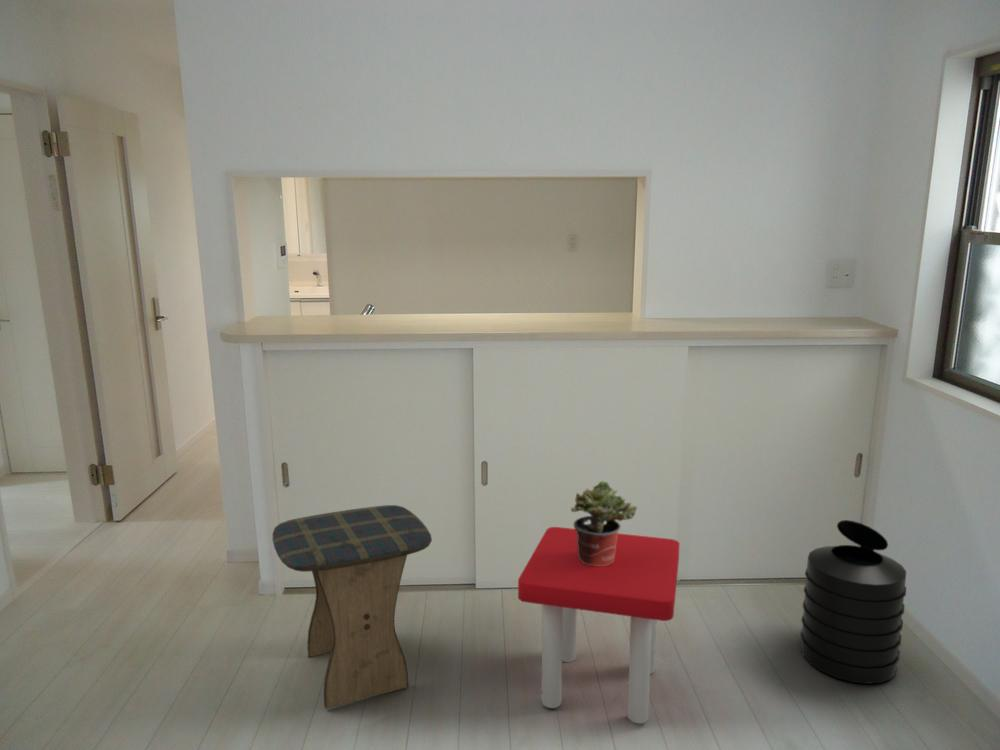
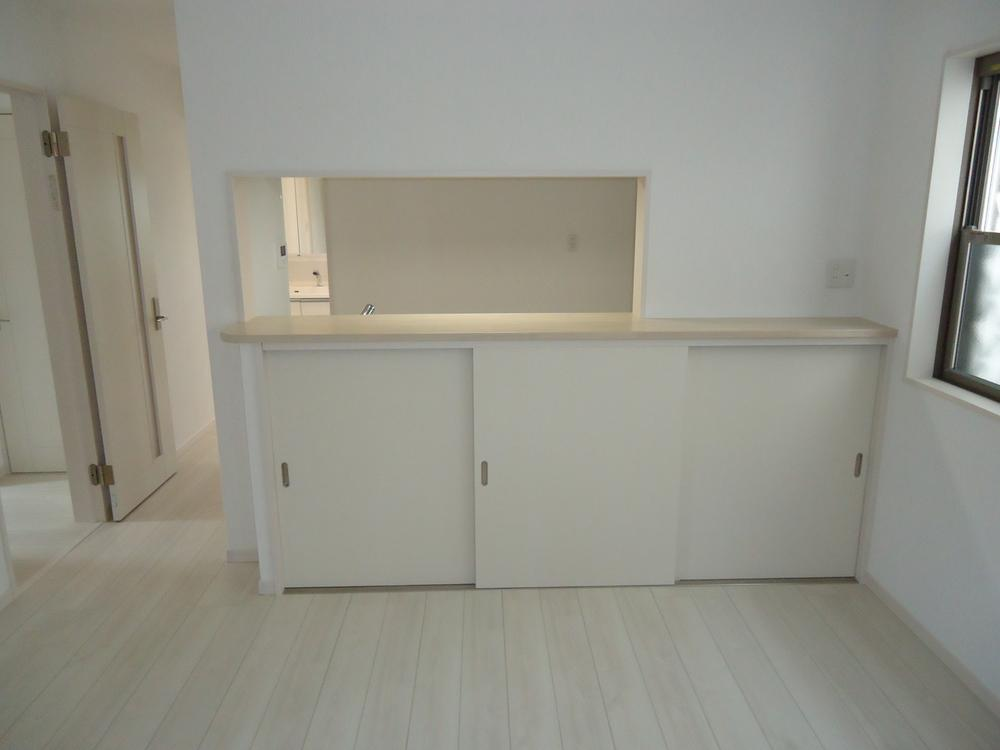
- potted plant [570,480,638,566]
- stool [517,526,681,725]
- trash can [799,519,907,685]
- stool [271,504,433,710]
